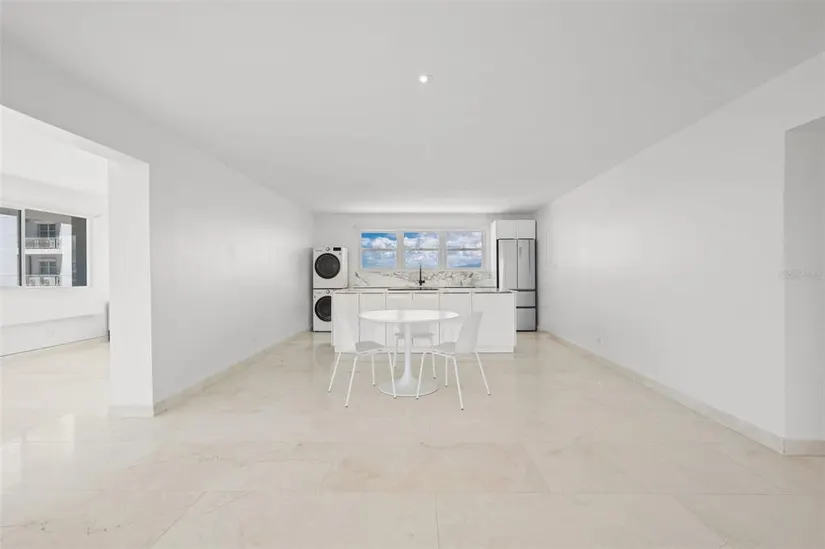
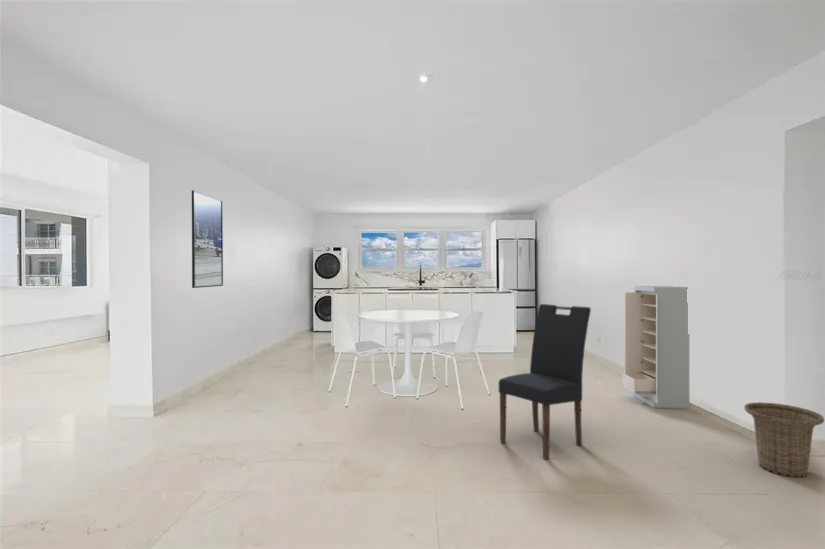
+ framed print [191,189,224,289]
+ dining chair [497,303,592,461]
+ storage cabinet [622,285,690,409]
+ basket [743,401,825,479]
